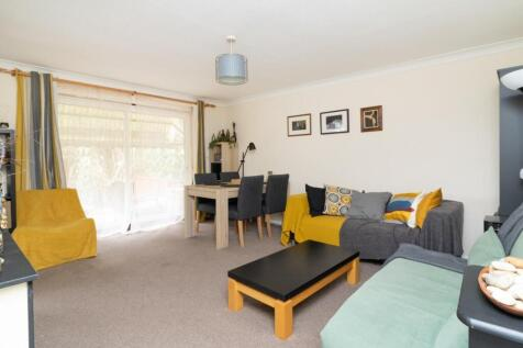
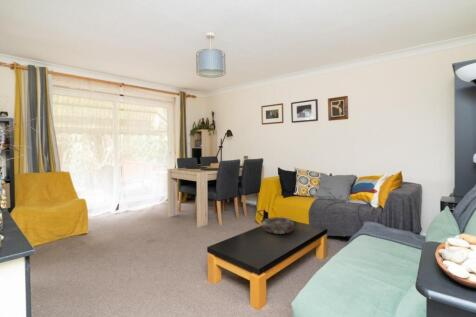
+ decorative bowl [262,216,295,235]
